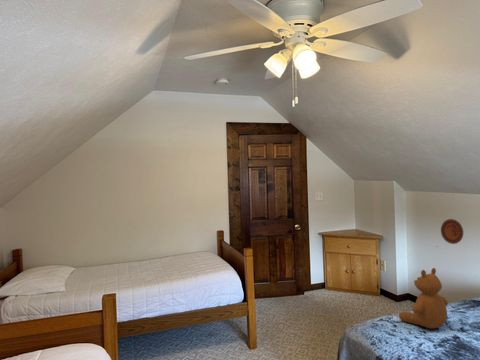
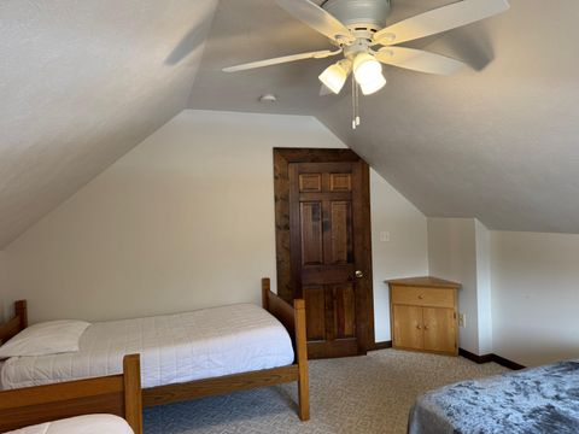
- teddy bear [398,267,449,330]
- decorative plate [440,218,464,245]
